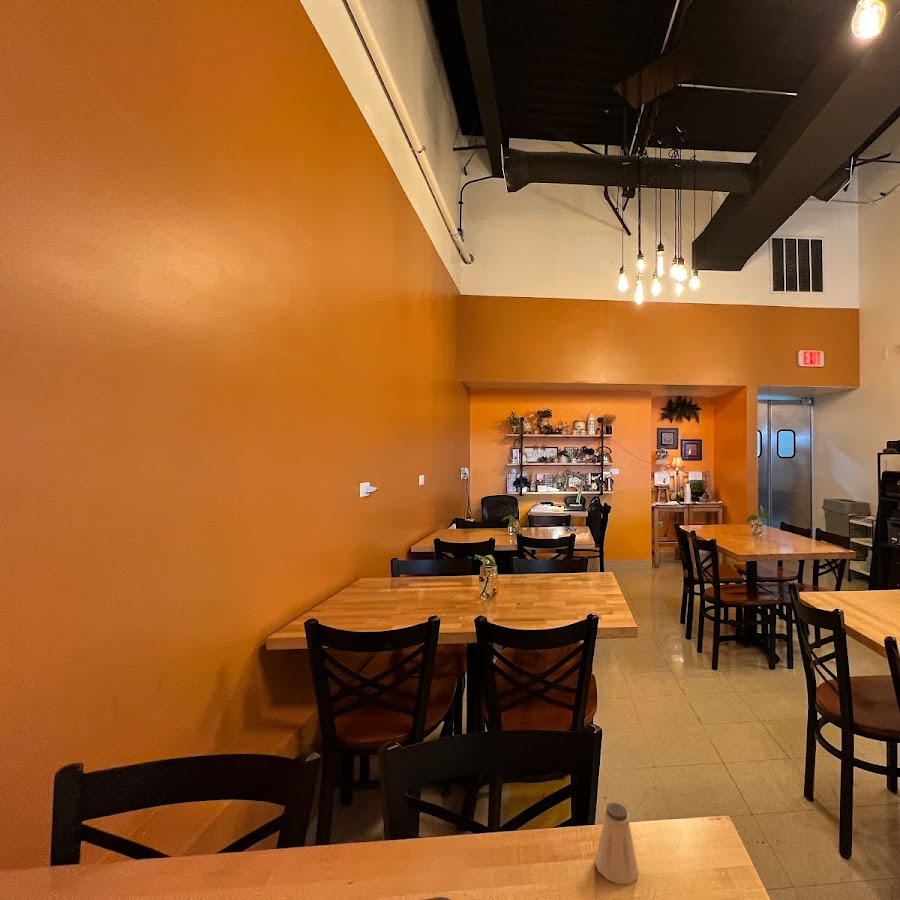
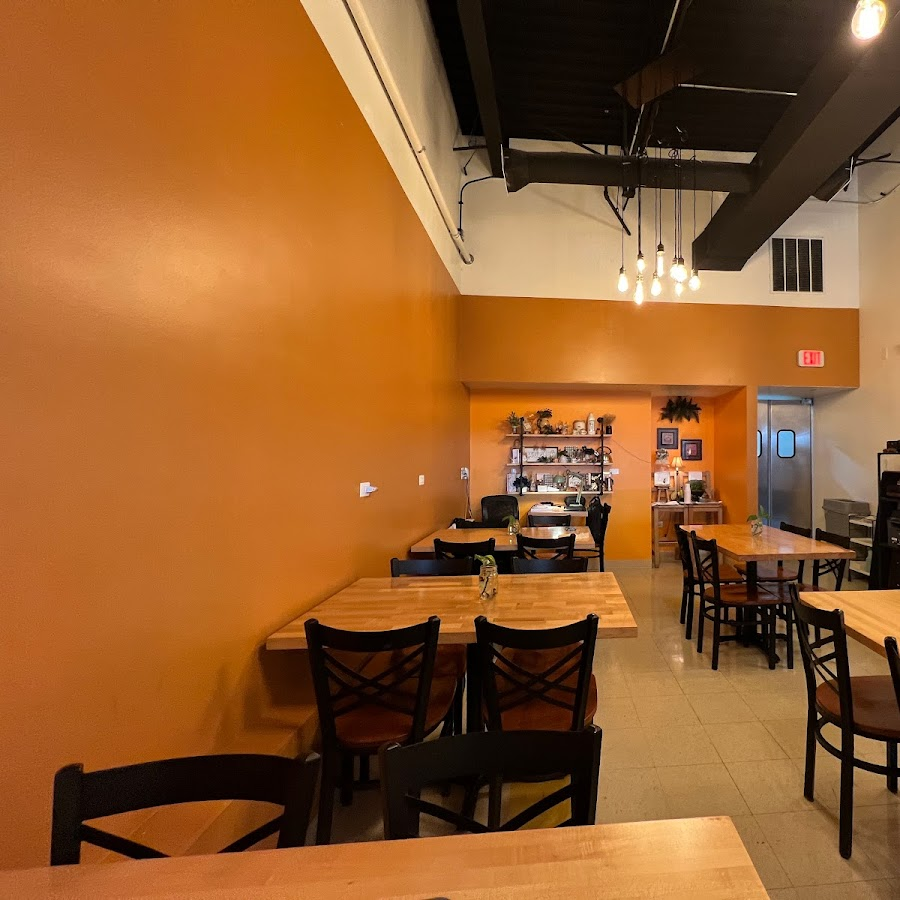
- saltshaker [594,802,639,885]
